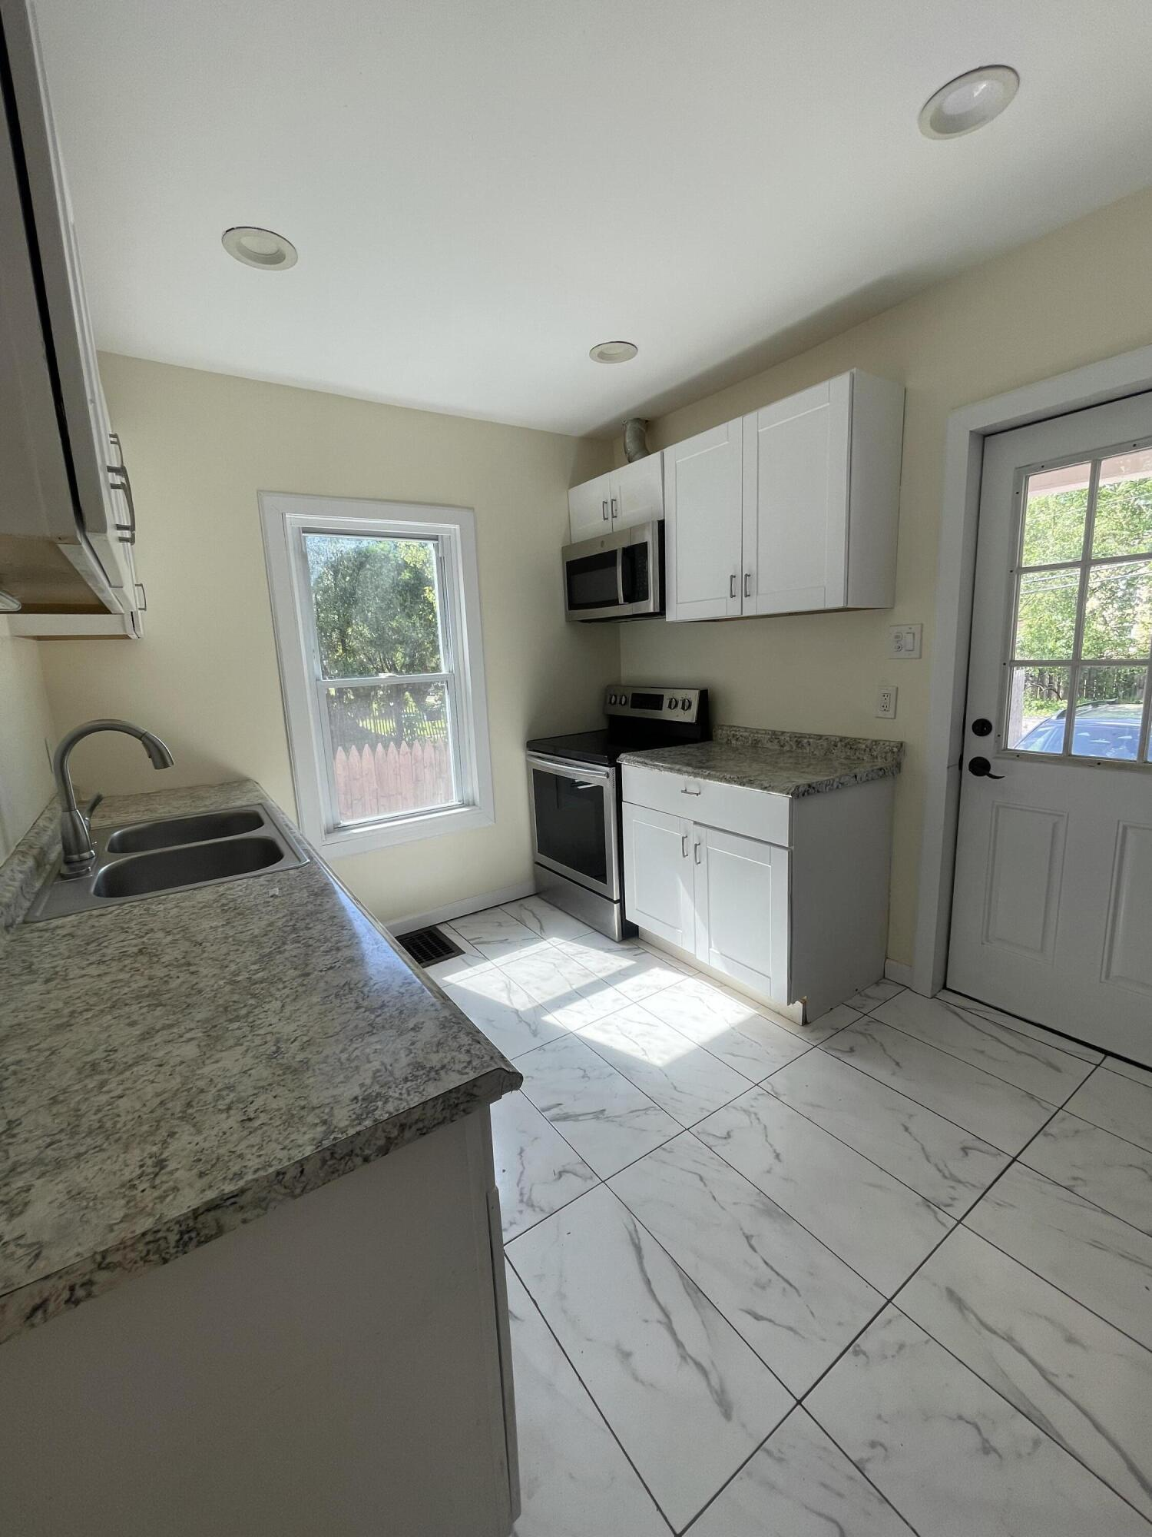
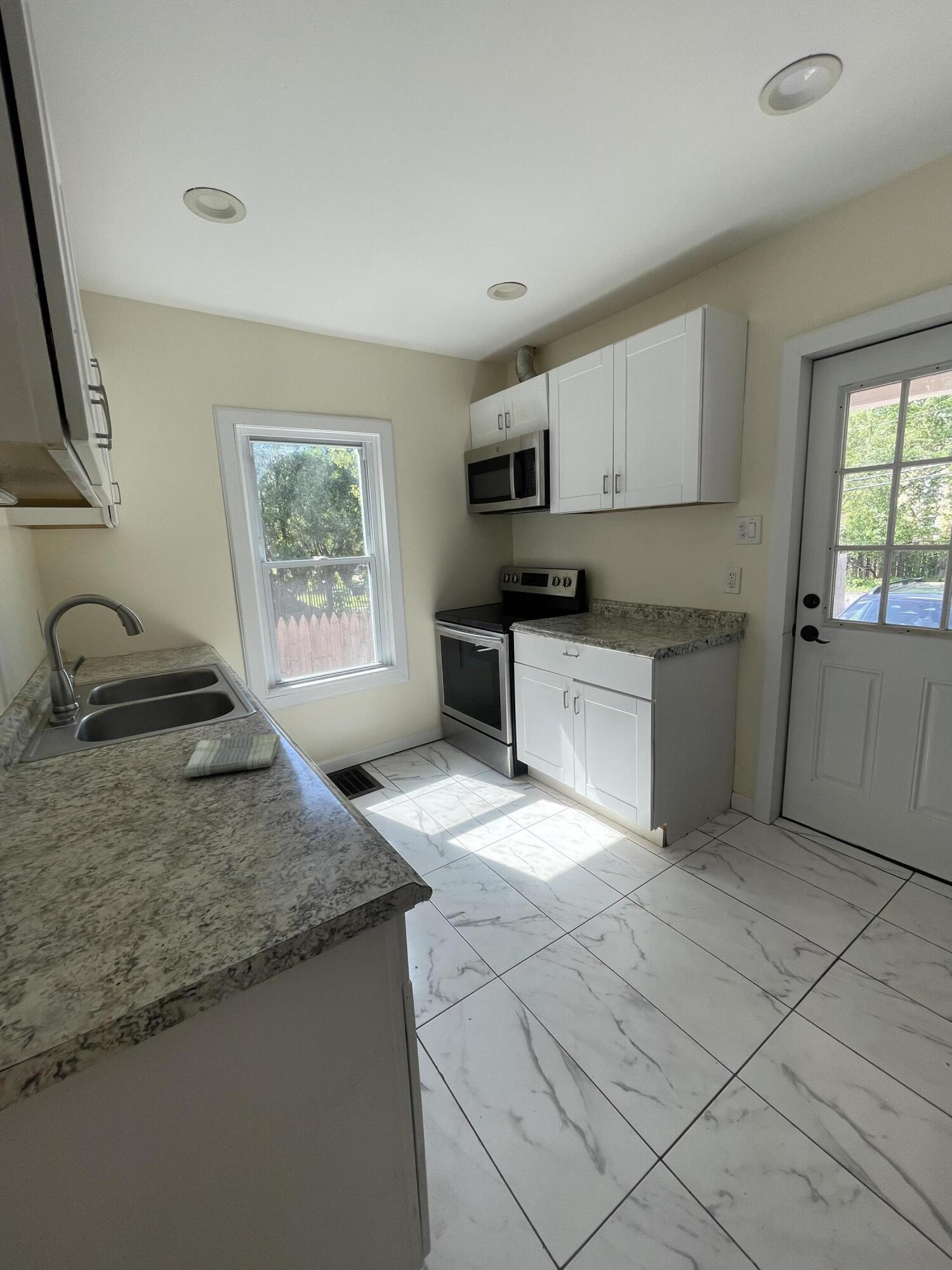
+ dish towel [182,733,281,778]
